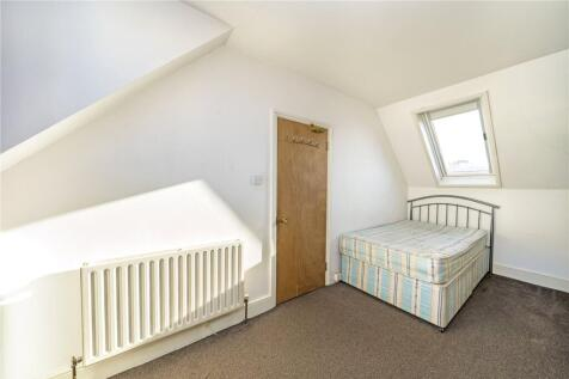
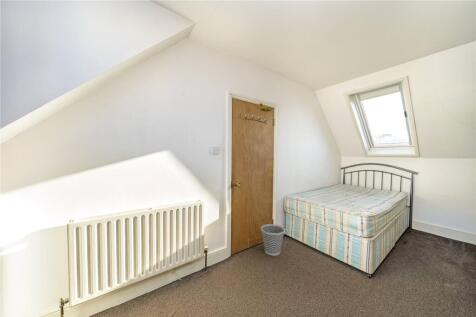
+ wastebasket [260,223,286,257]
